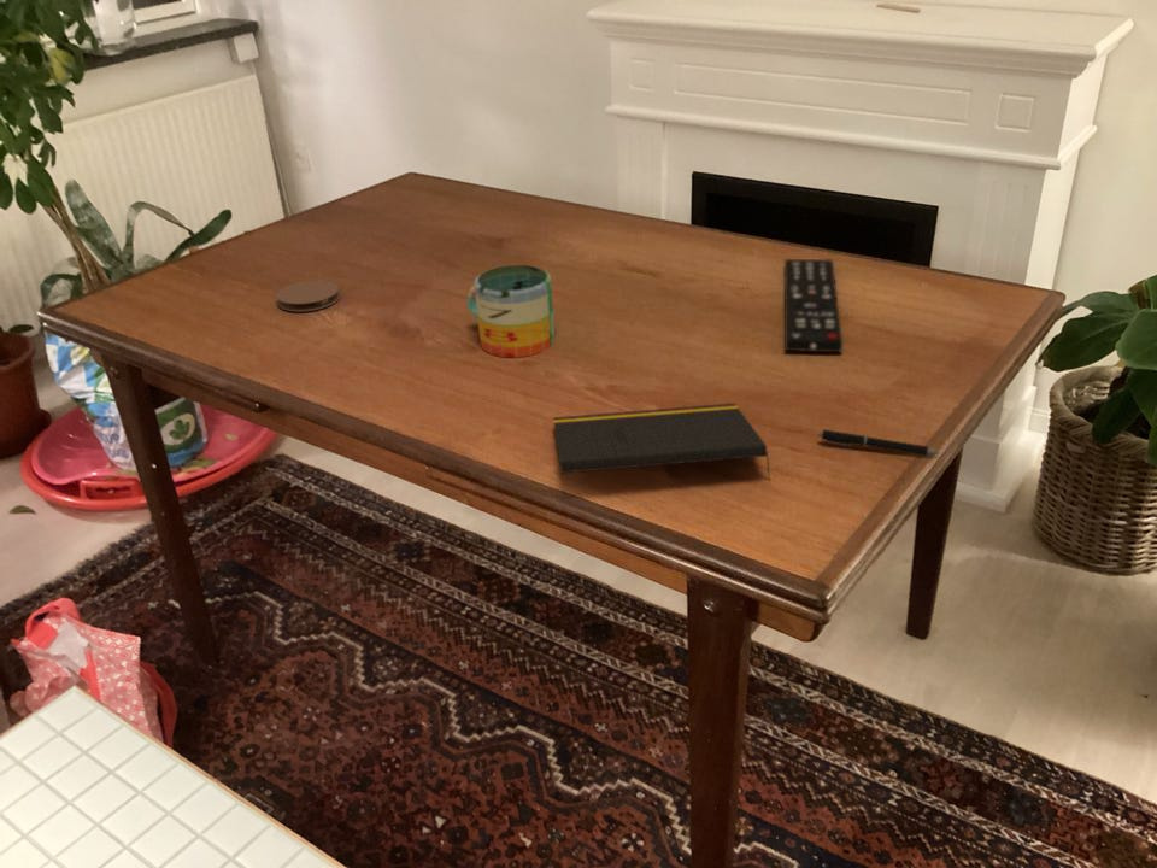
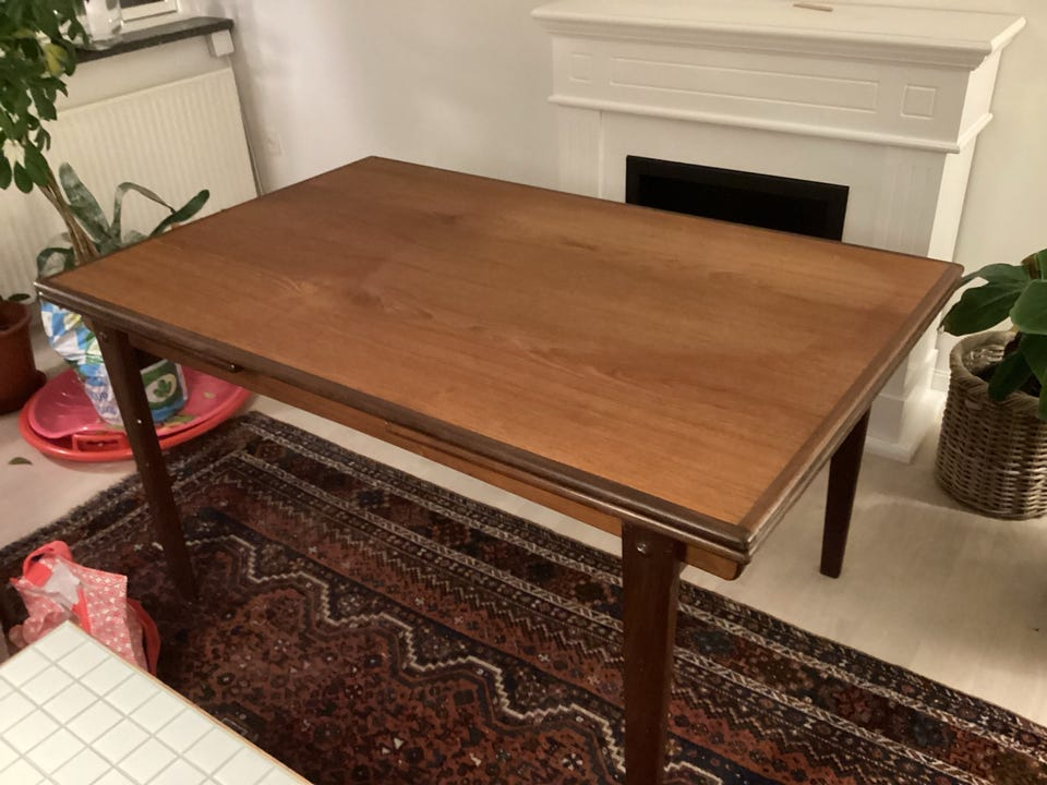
- notepad [552,403,771,480]
- pen [817,428,940,457]
- mug [466,264,556,359]
- remote control [783,258,844,353]
- coaster [275,278,341,312]
